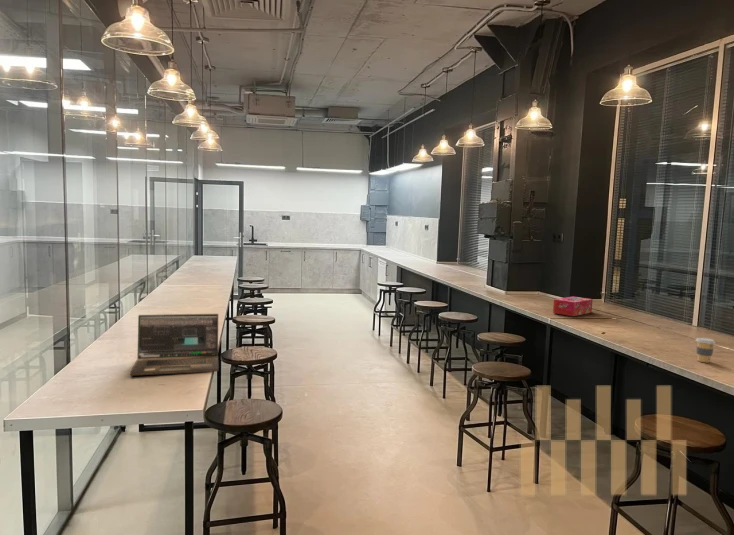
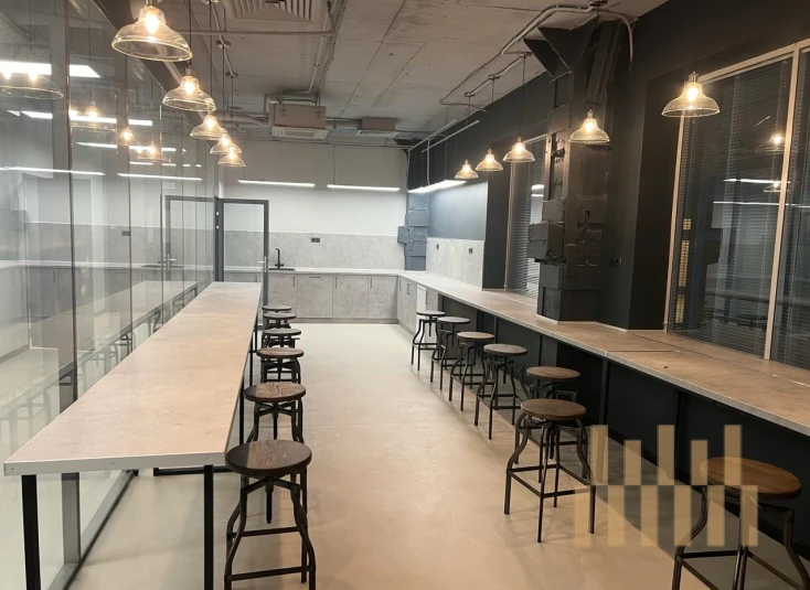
- laptop [129,313,220,377]
- tissue box [552,296,593,317]
- coffee cup [695,337,716,364]
